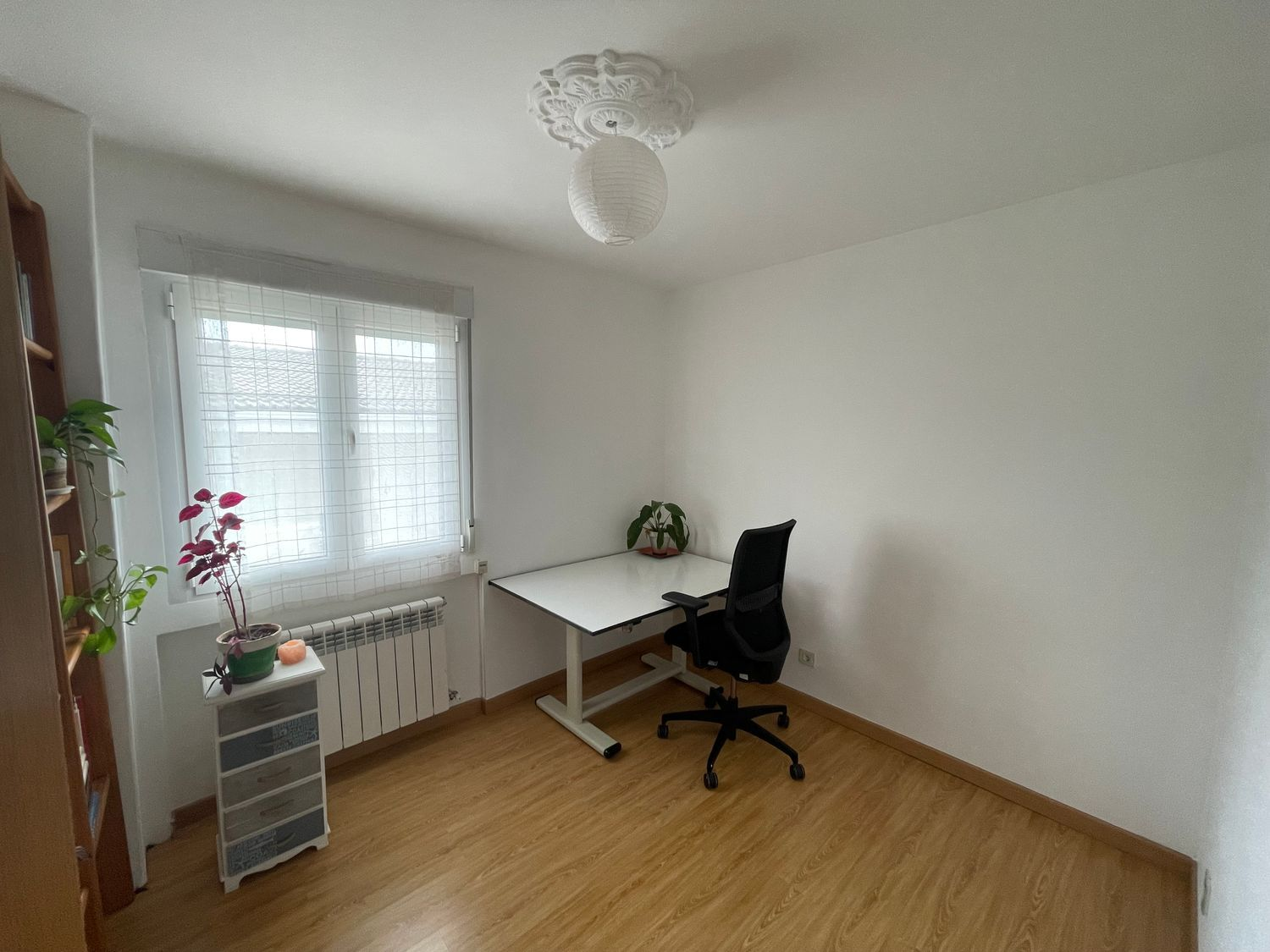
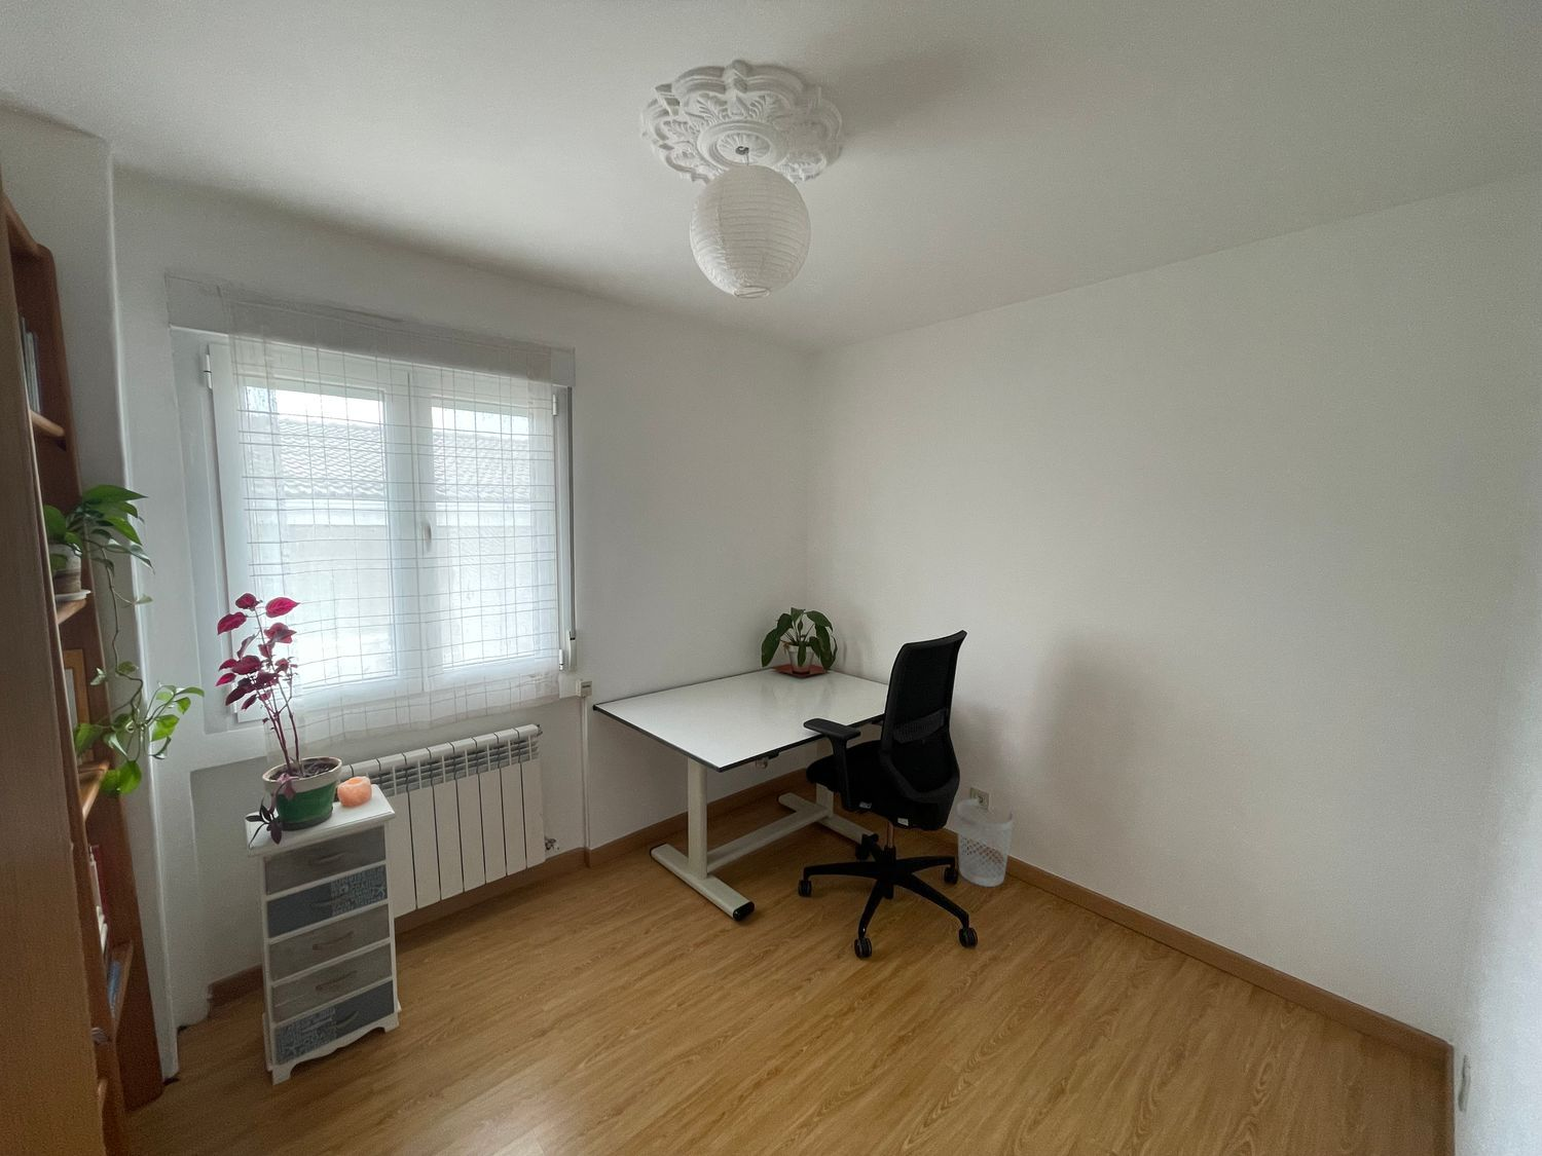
+ wastebasket [956,799,1015,888]
